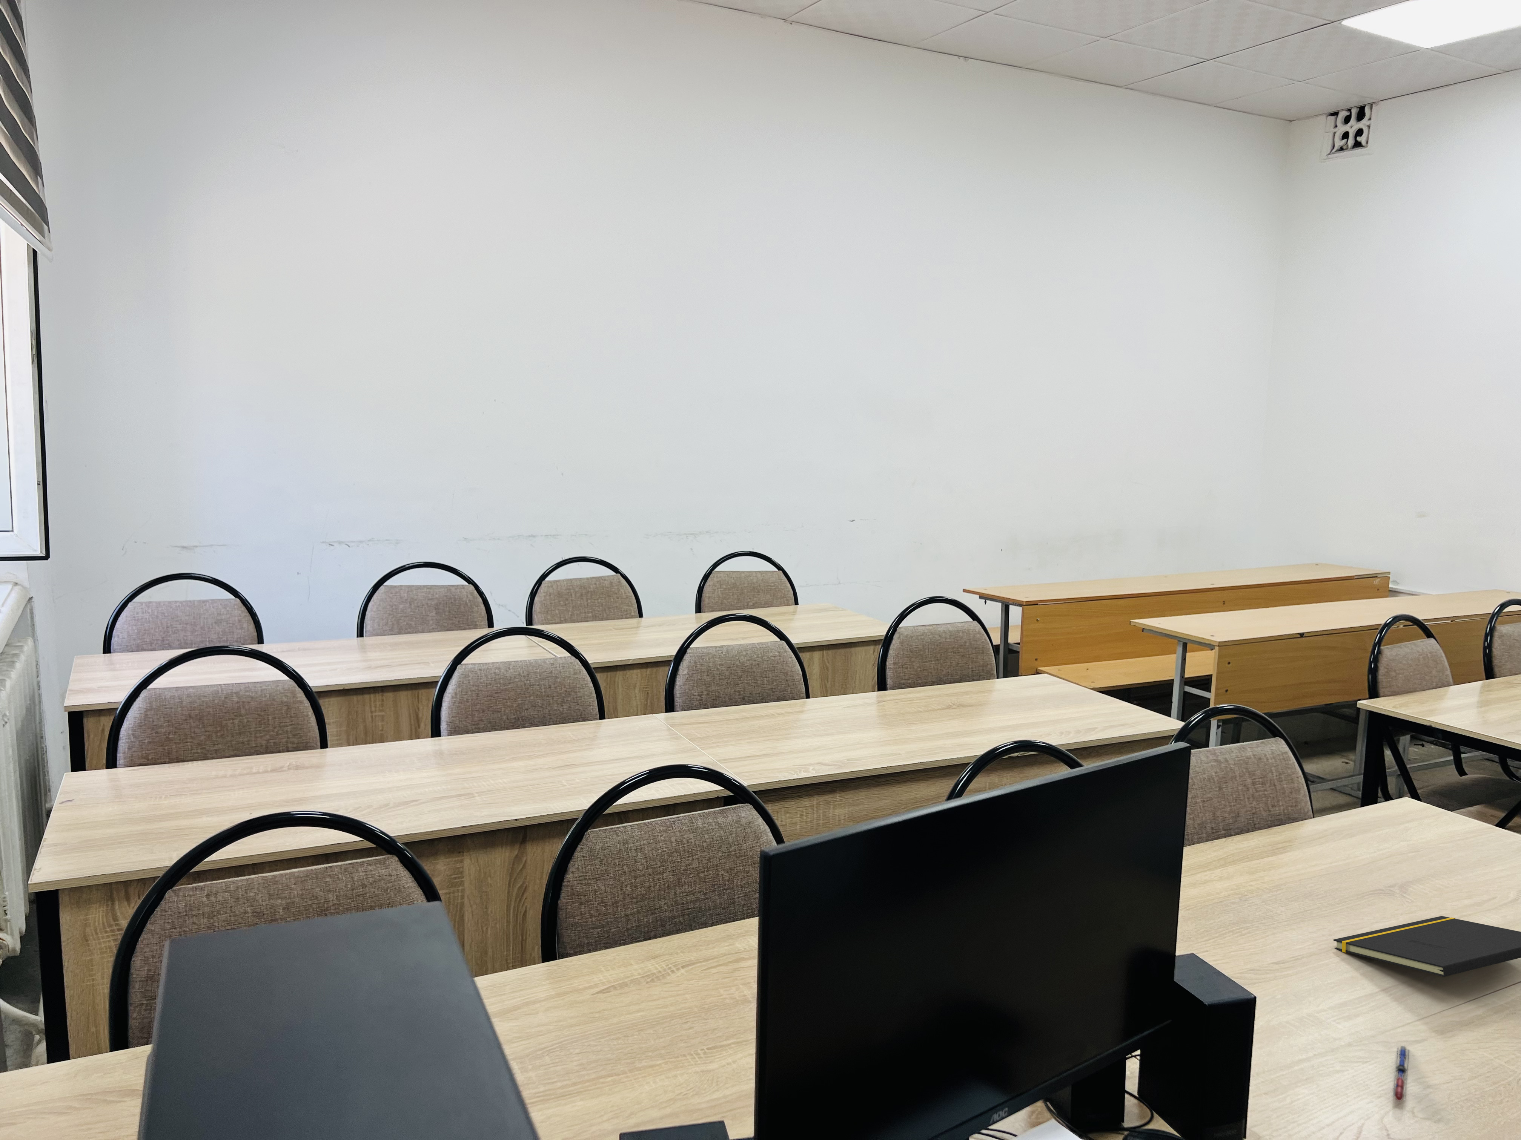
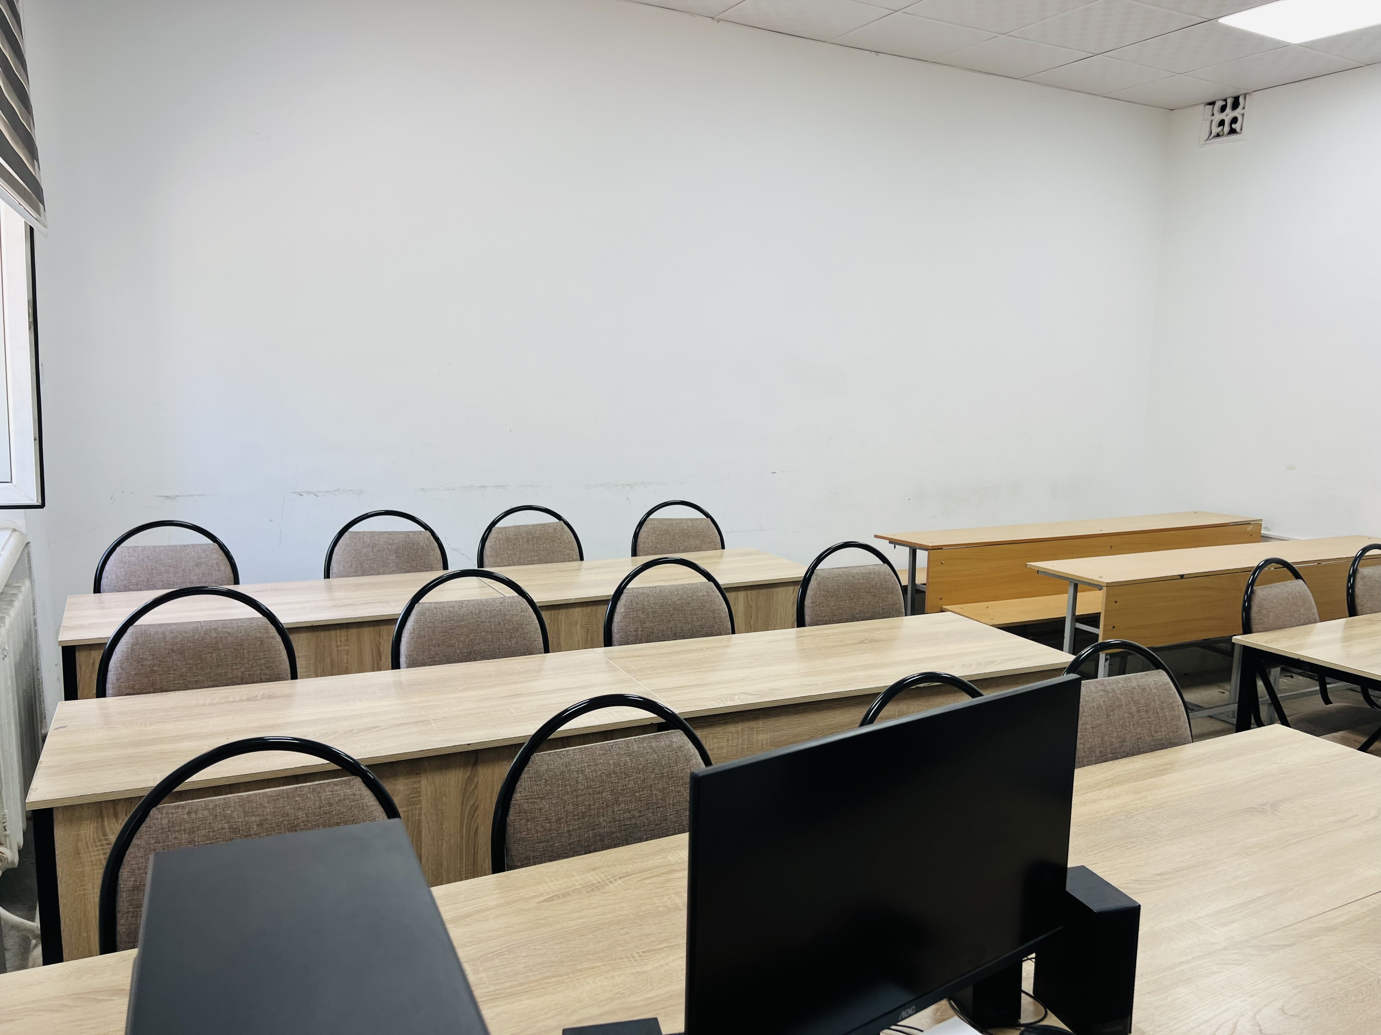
- pen [1392,1045,1410,1102]
- notepad [1333,916,1521,977]
